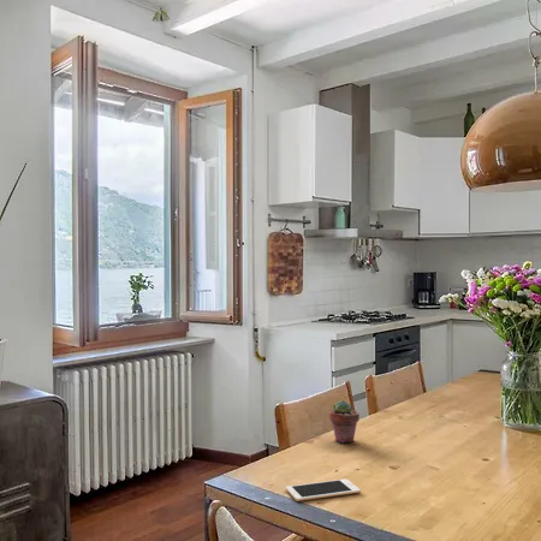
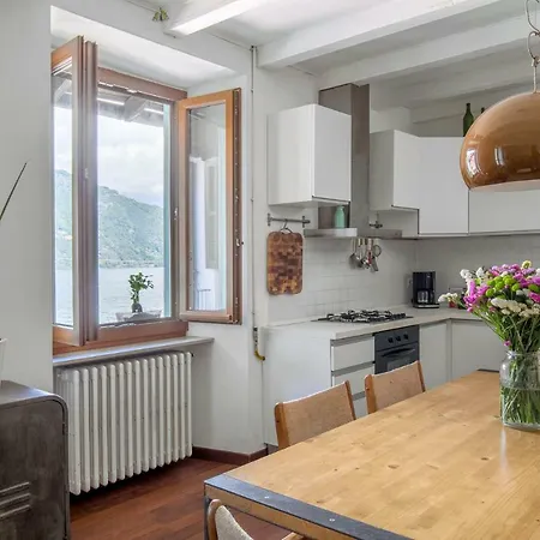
- potted succulent [328,399,361,444]
- cell phone [285,477,362,503]
